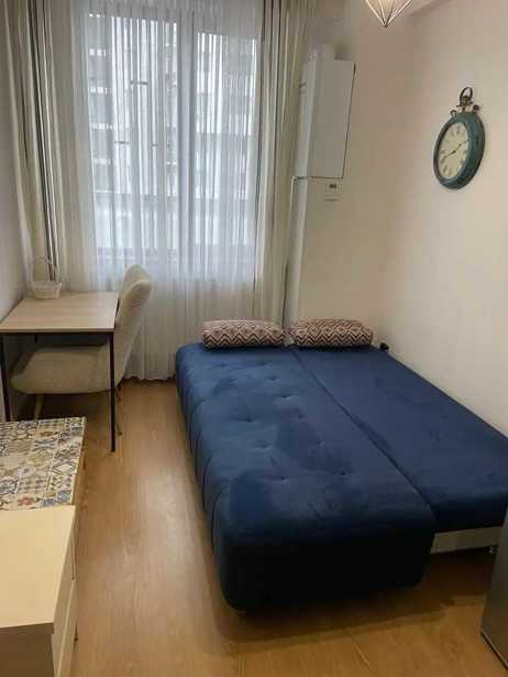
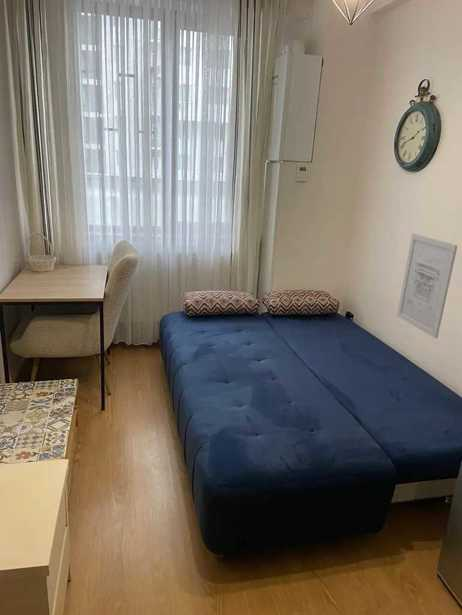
+ wall art [396,233,458,339]
